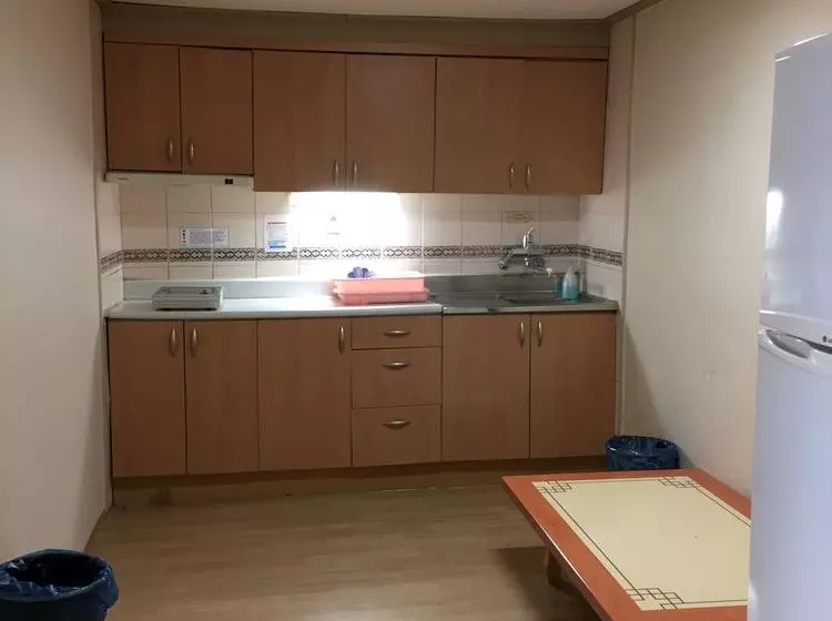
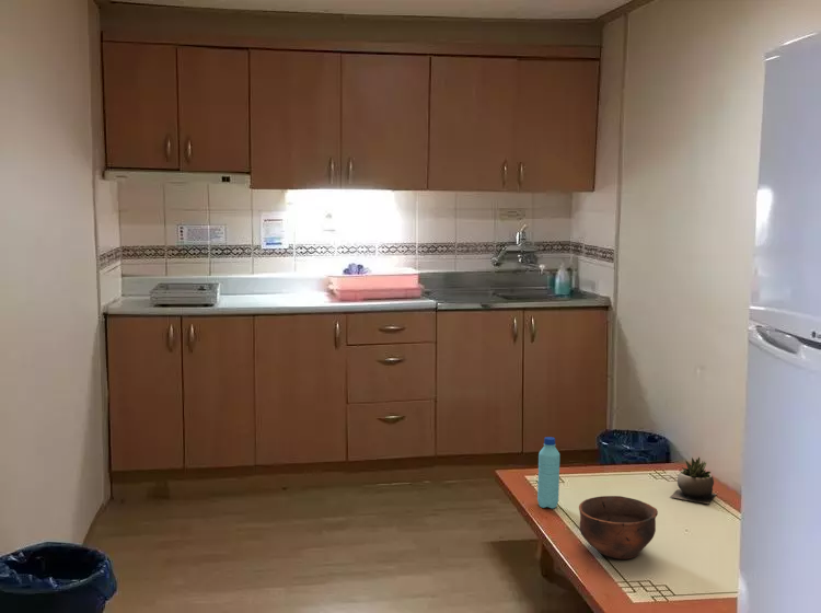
+ bowl [578,495,659,560]
+ succulent plant [669,455,717,505]
+ water bottle [536,436,560,509]
